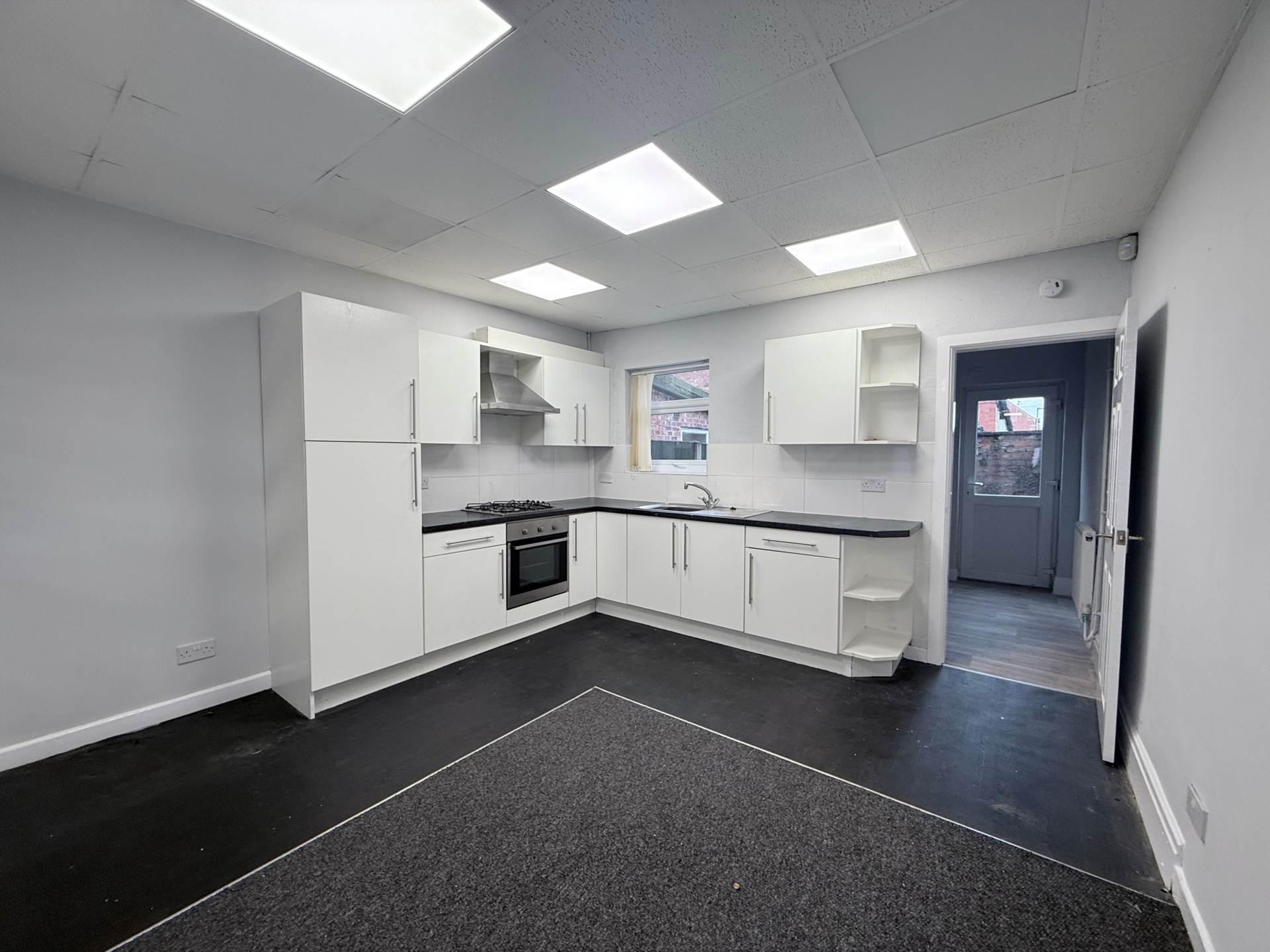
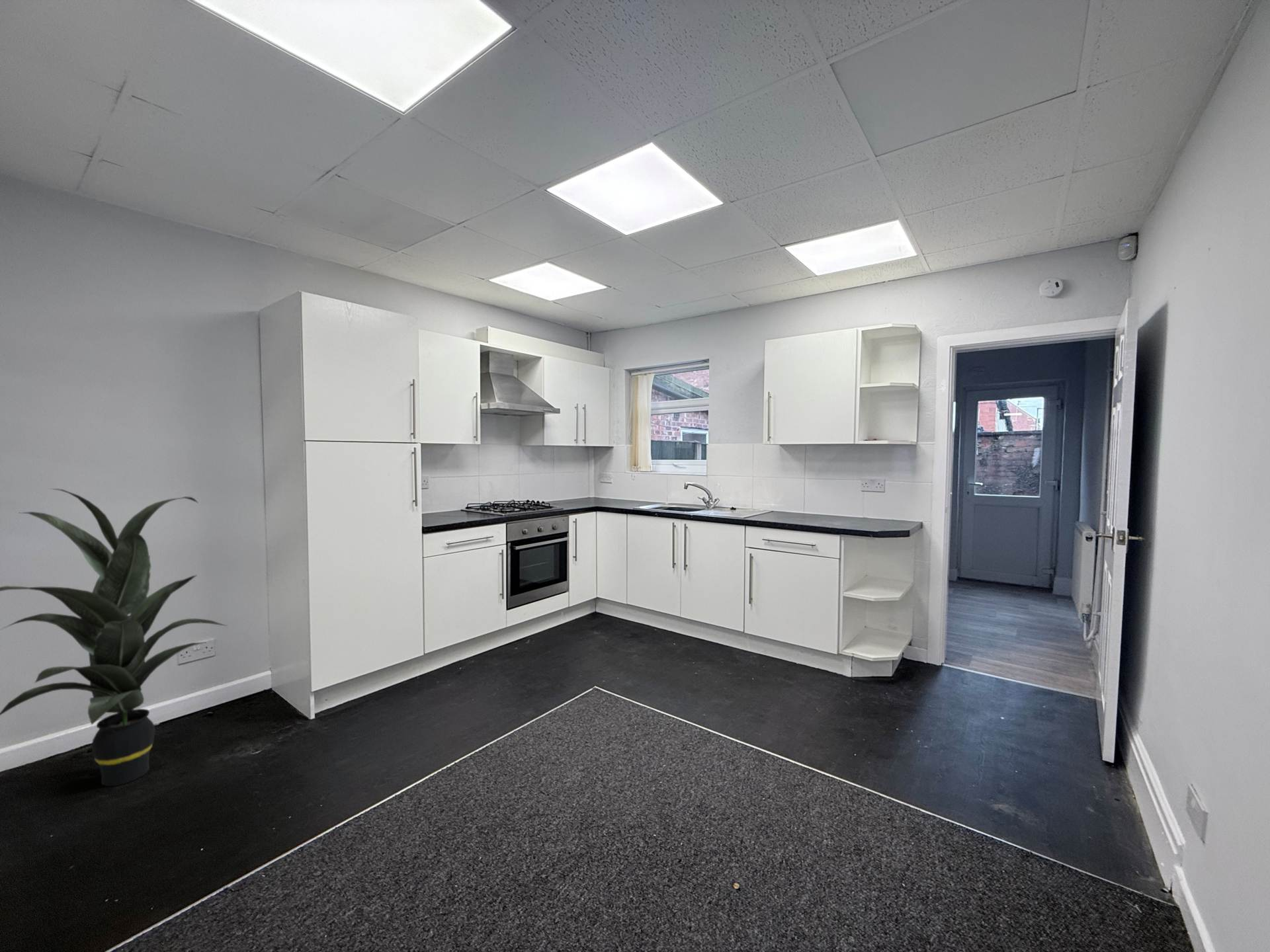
+ indoor plant [0,488,228,787]
